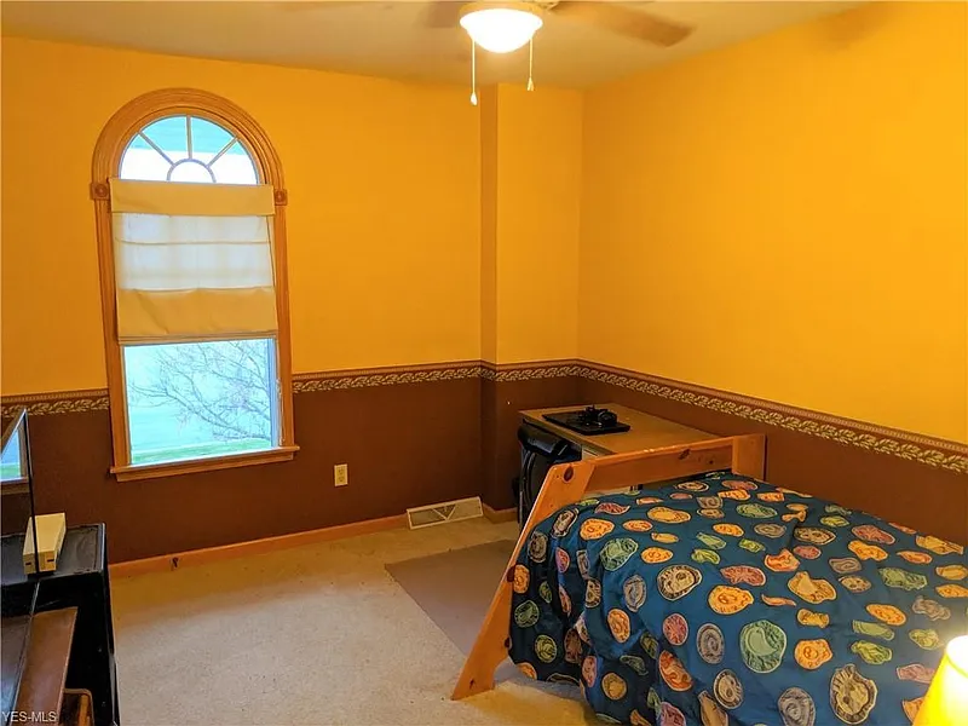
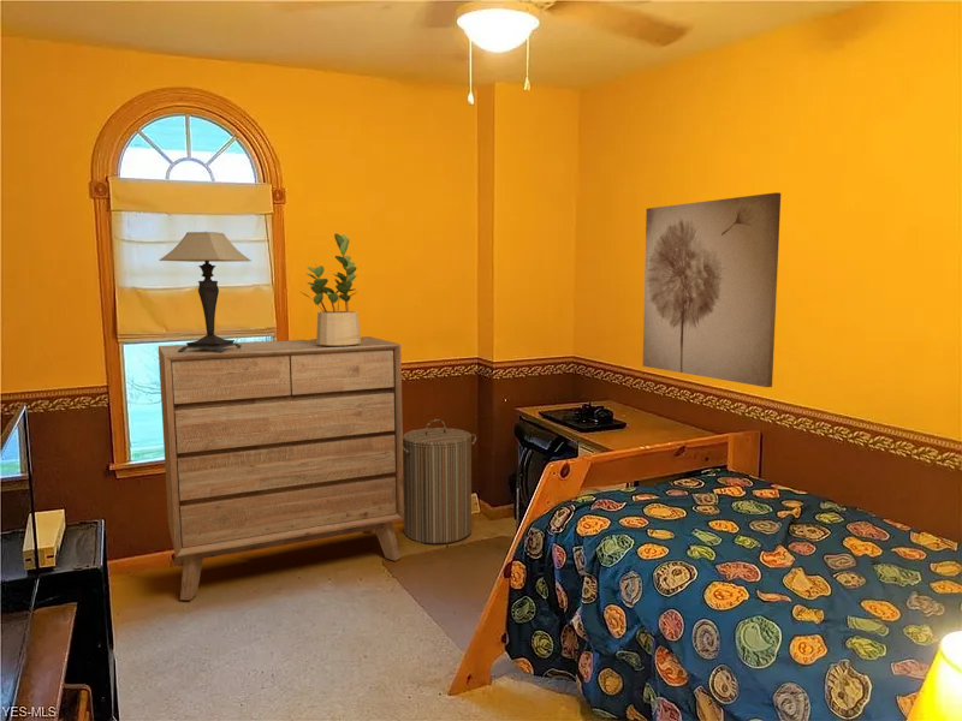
+ potted plant [299,233,361,346]
+ wall art [642,191,782,388]
+ dresser [158,335,404,601]
+ table lamp [159,231,253,353]
+ laundry hamper [403,418,477,544]
